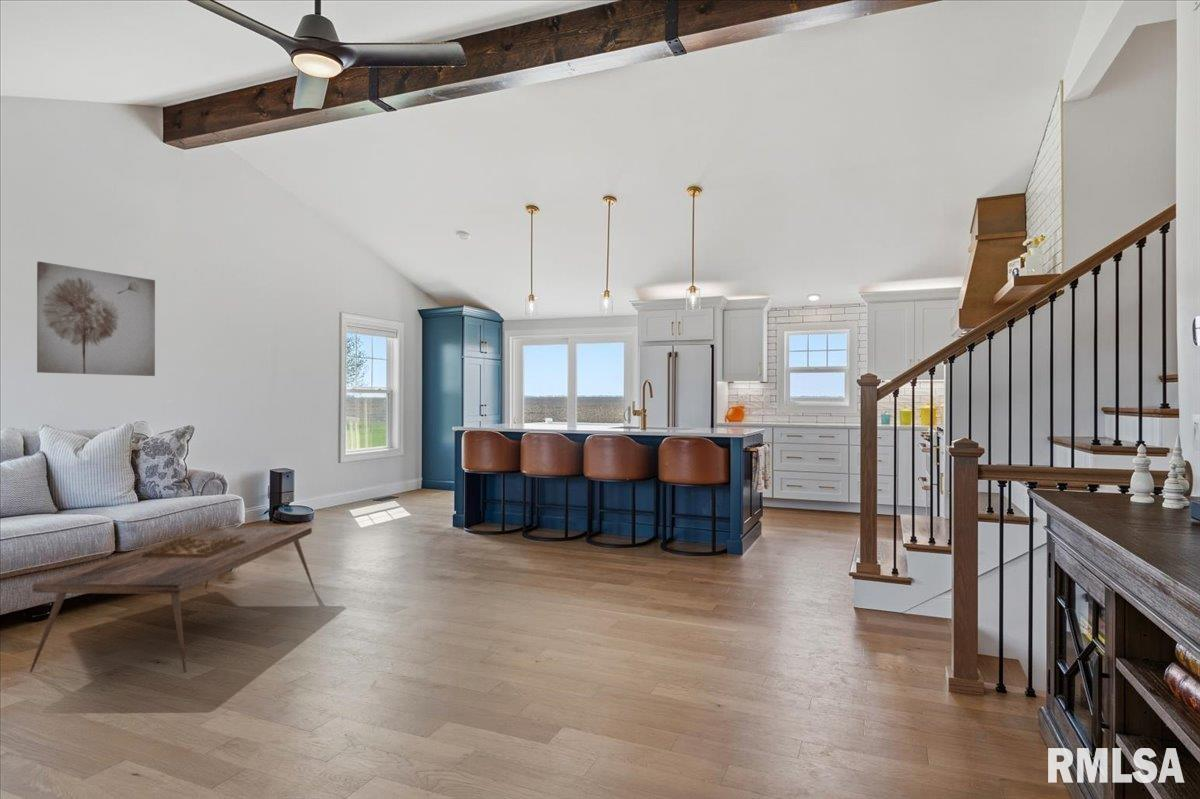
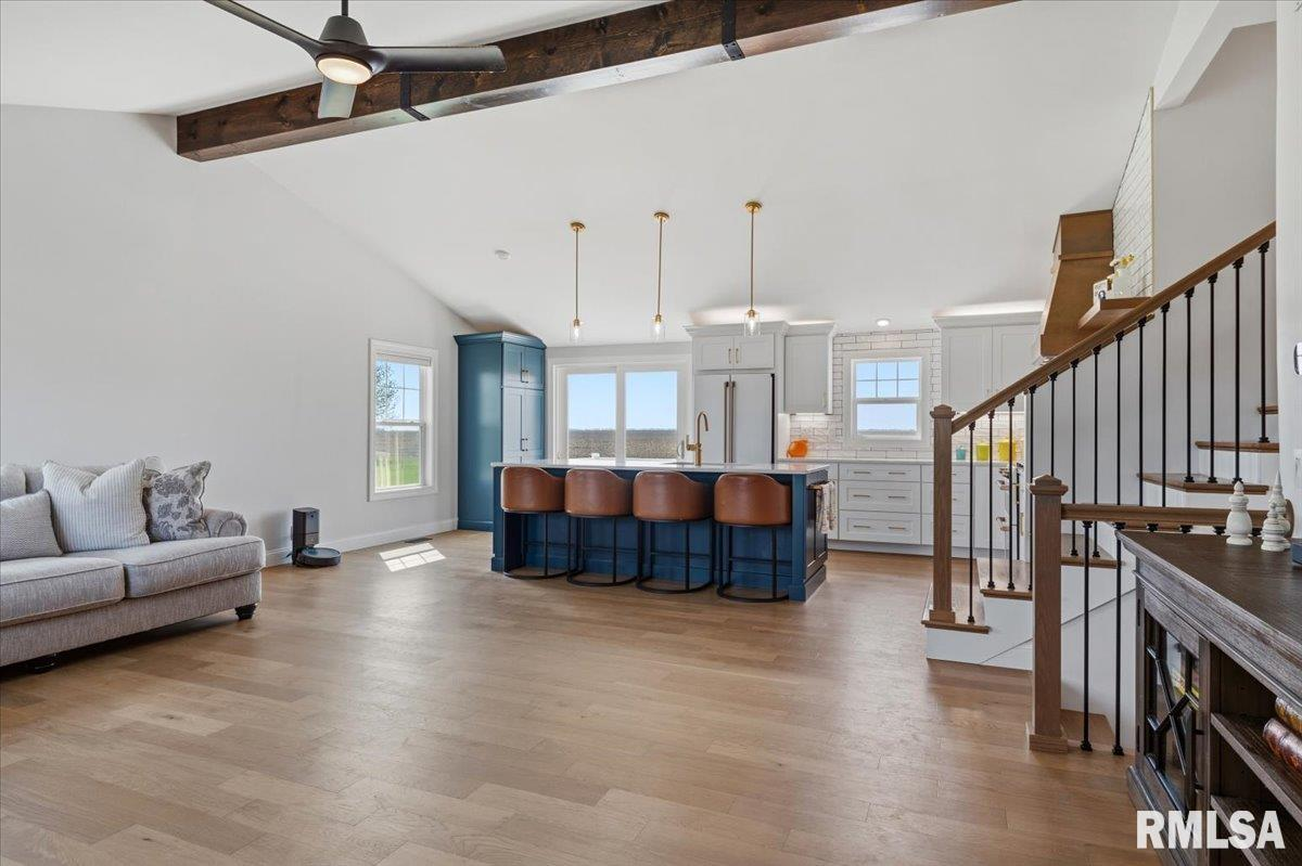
- coffee table [29,525,316,674]
- wall art [36,261,156,377]
